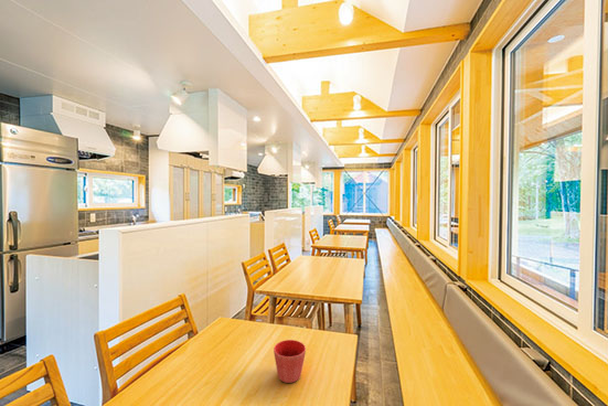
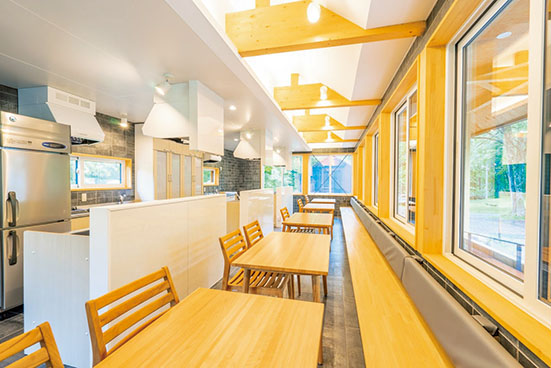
- flower pot [273,339,307,384]
